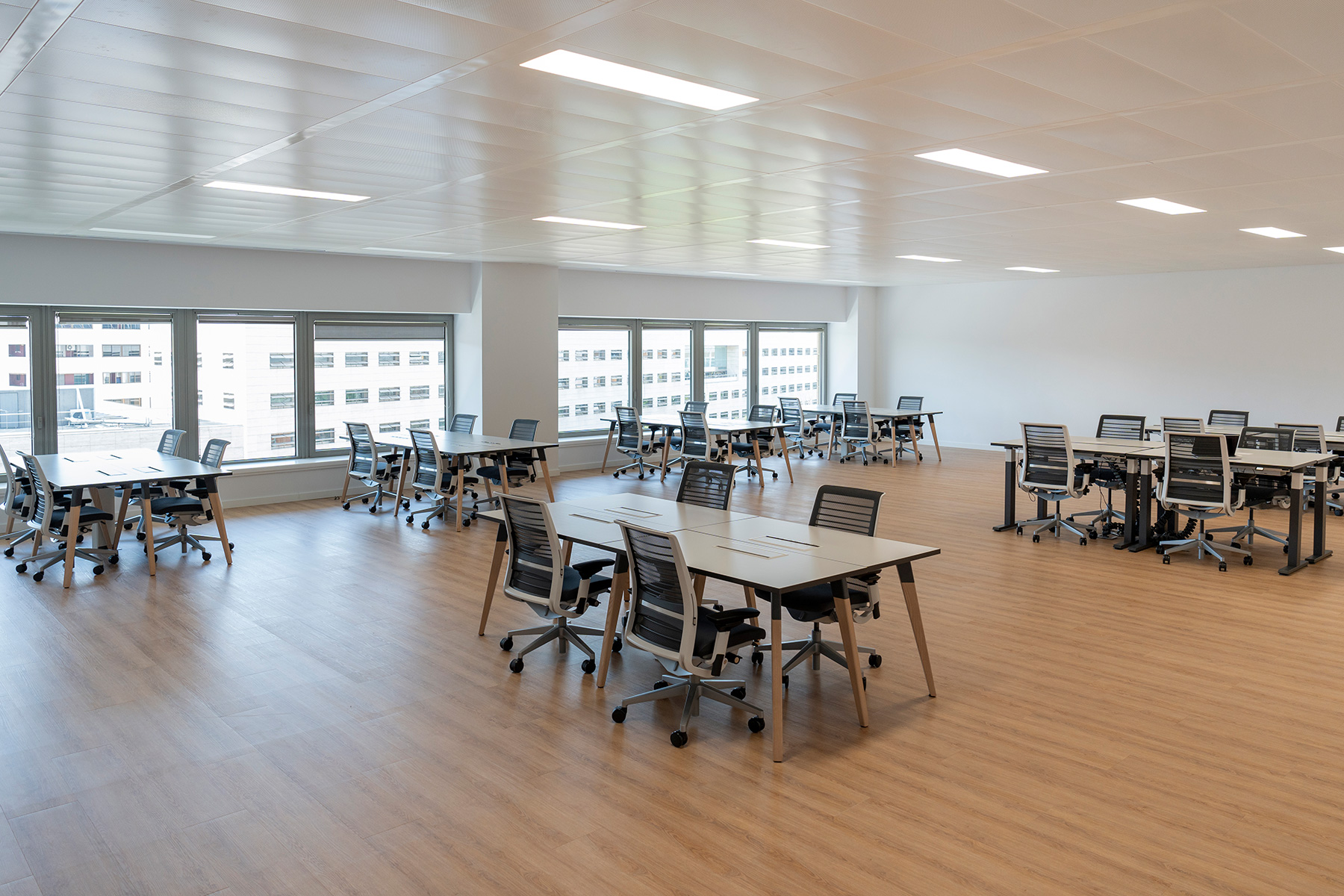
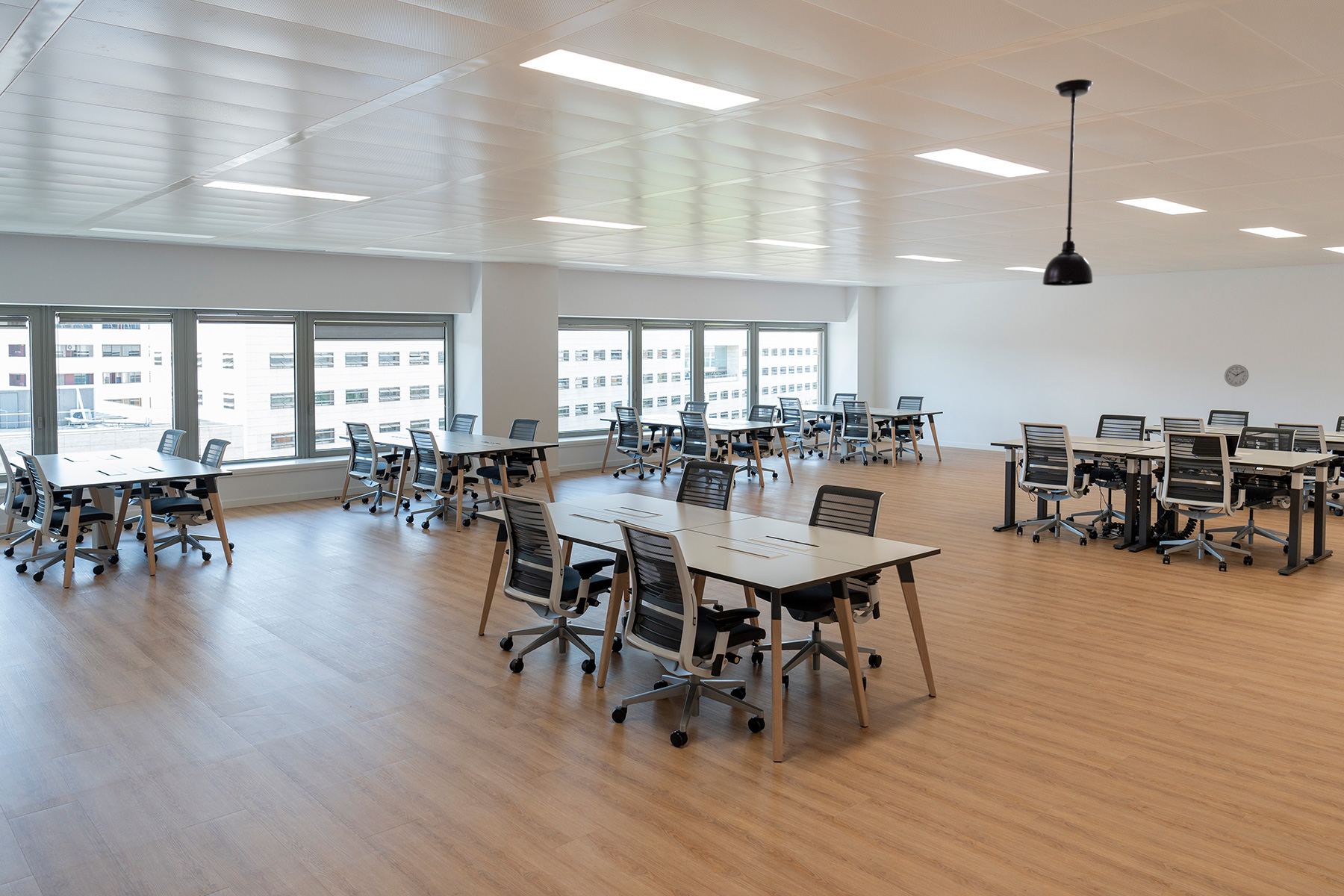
+ wall clock [1224,364,1249,388]
+ light fixture [1042,78,1094,287]
